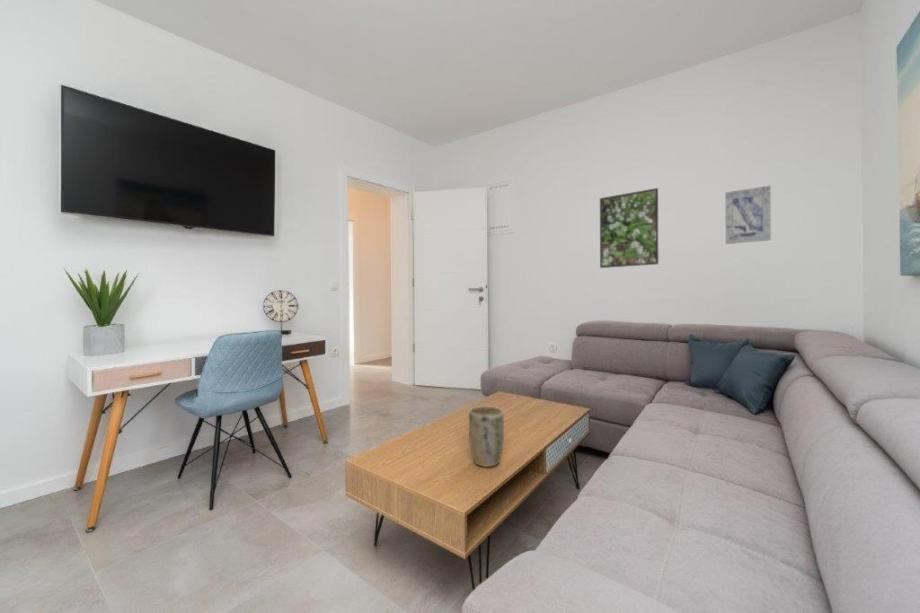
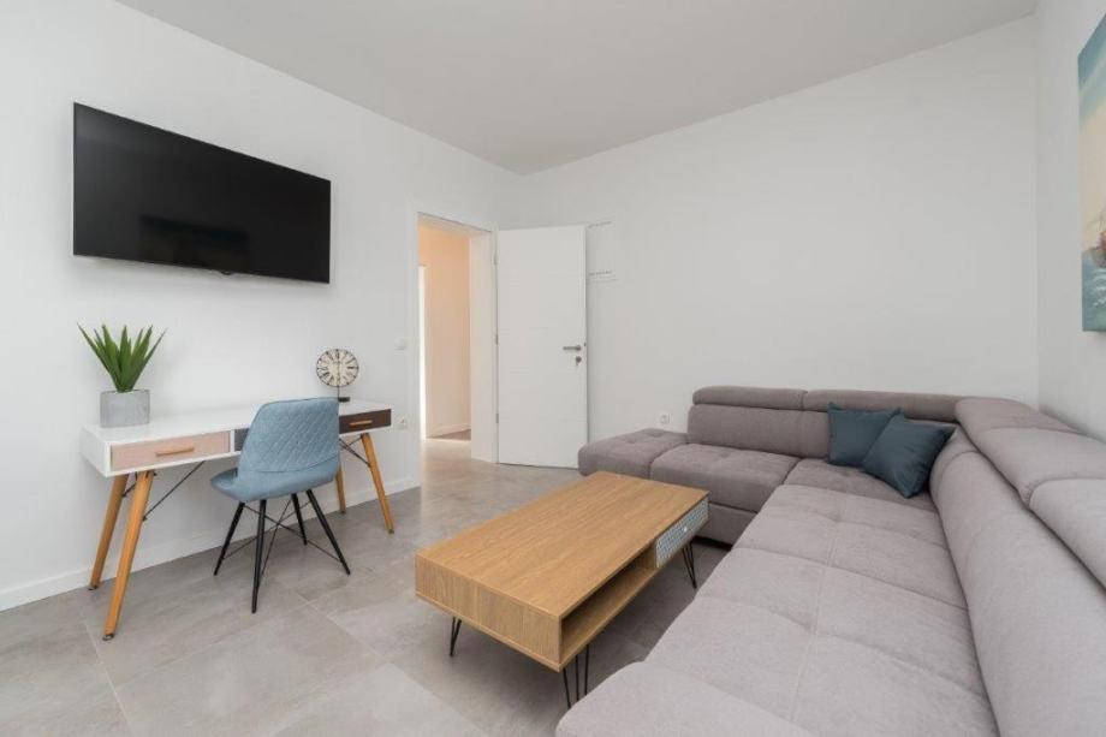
- wall art [724,184,772,245]
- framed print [599,187,660,269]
- plant pot [468,405,505,468]
